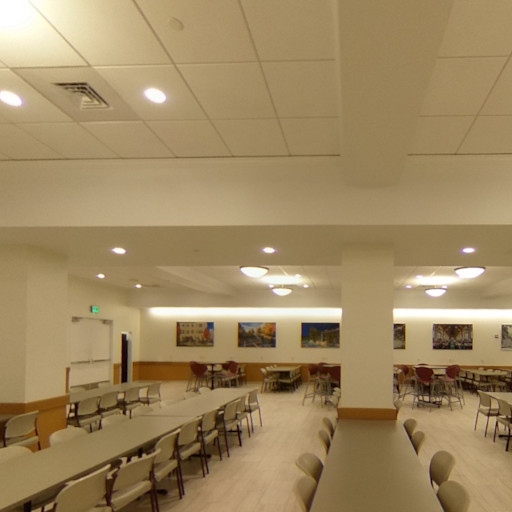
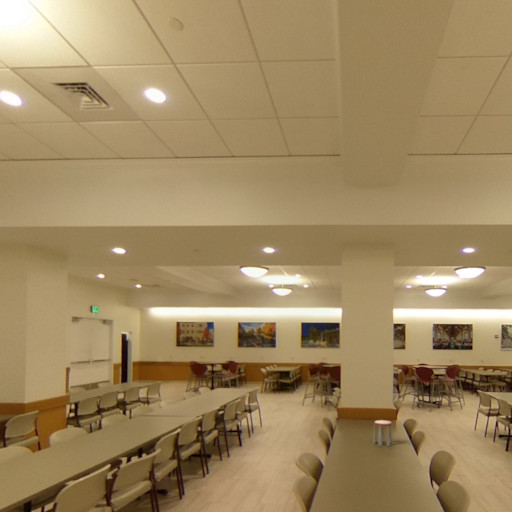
+ jar [373,419,394,447]
